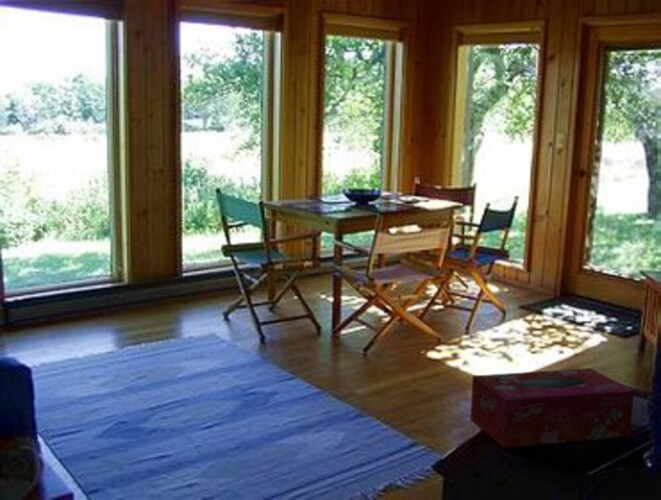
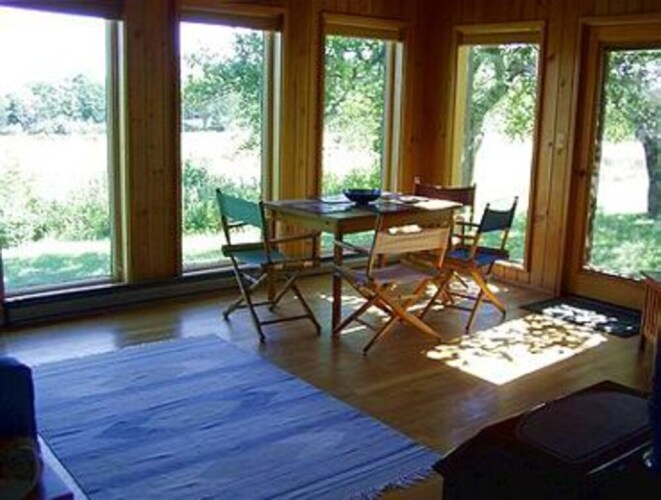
- tissue box [469,367,635,449]
